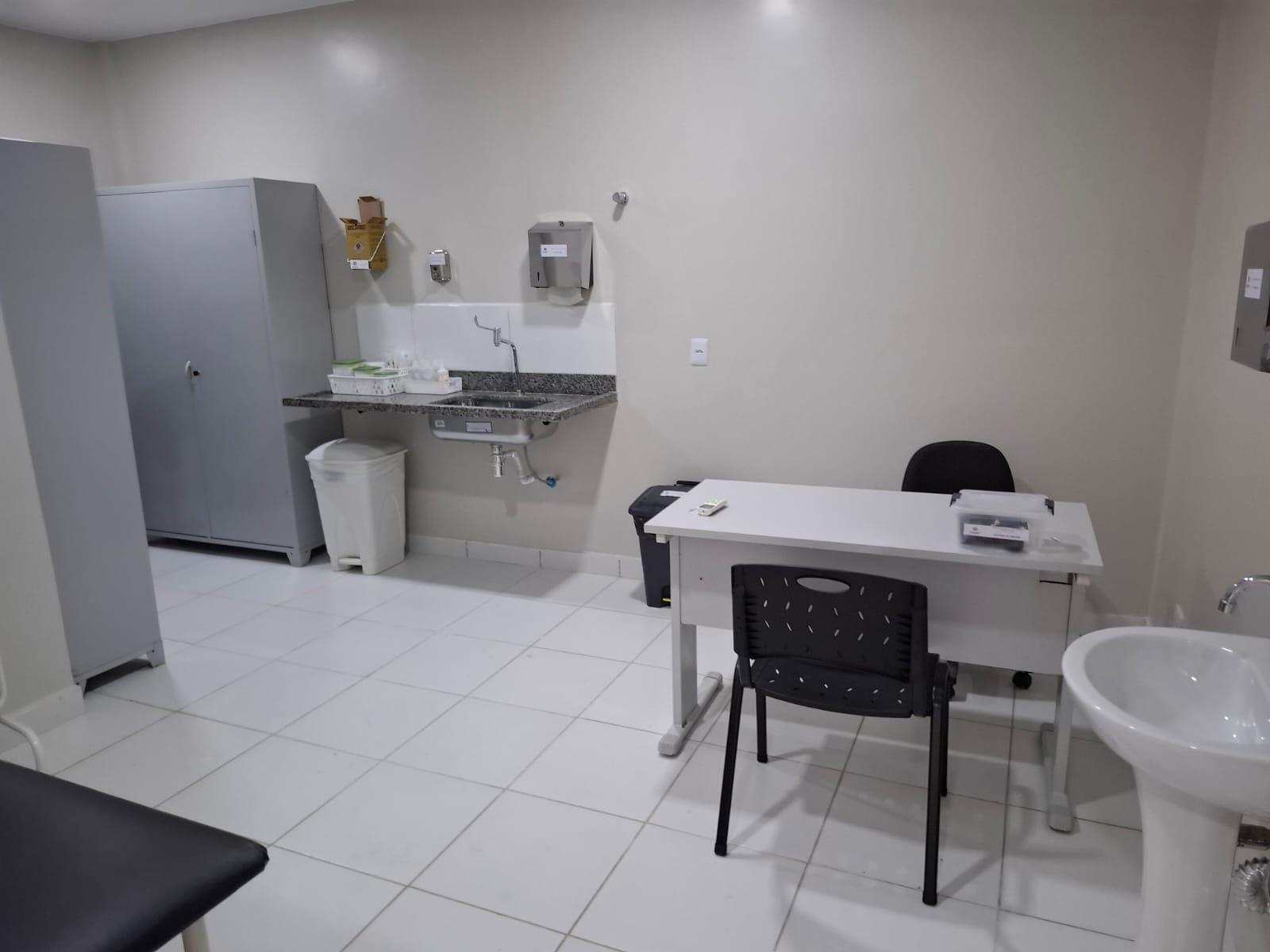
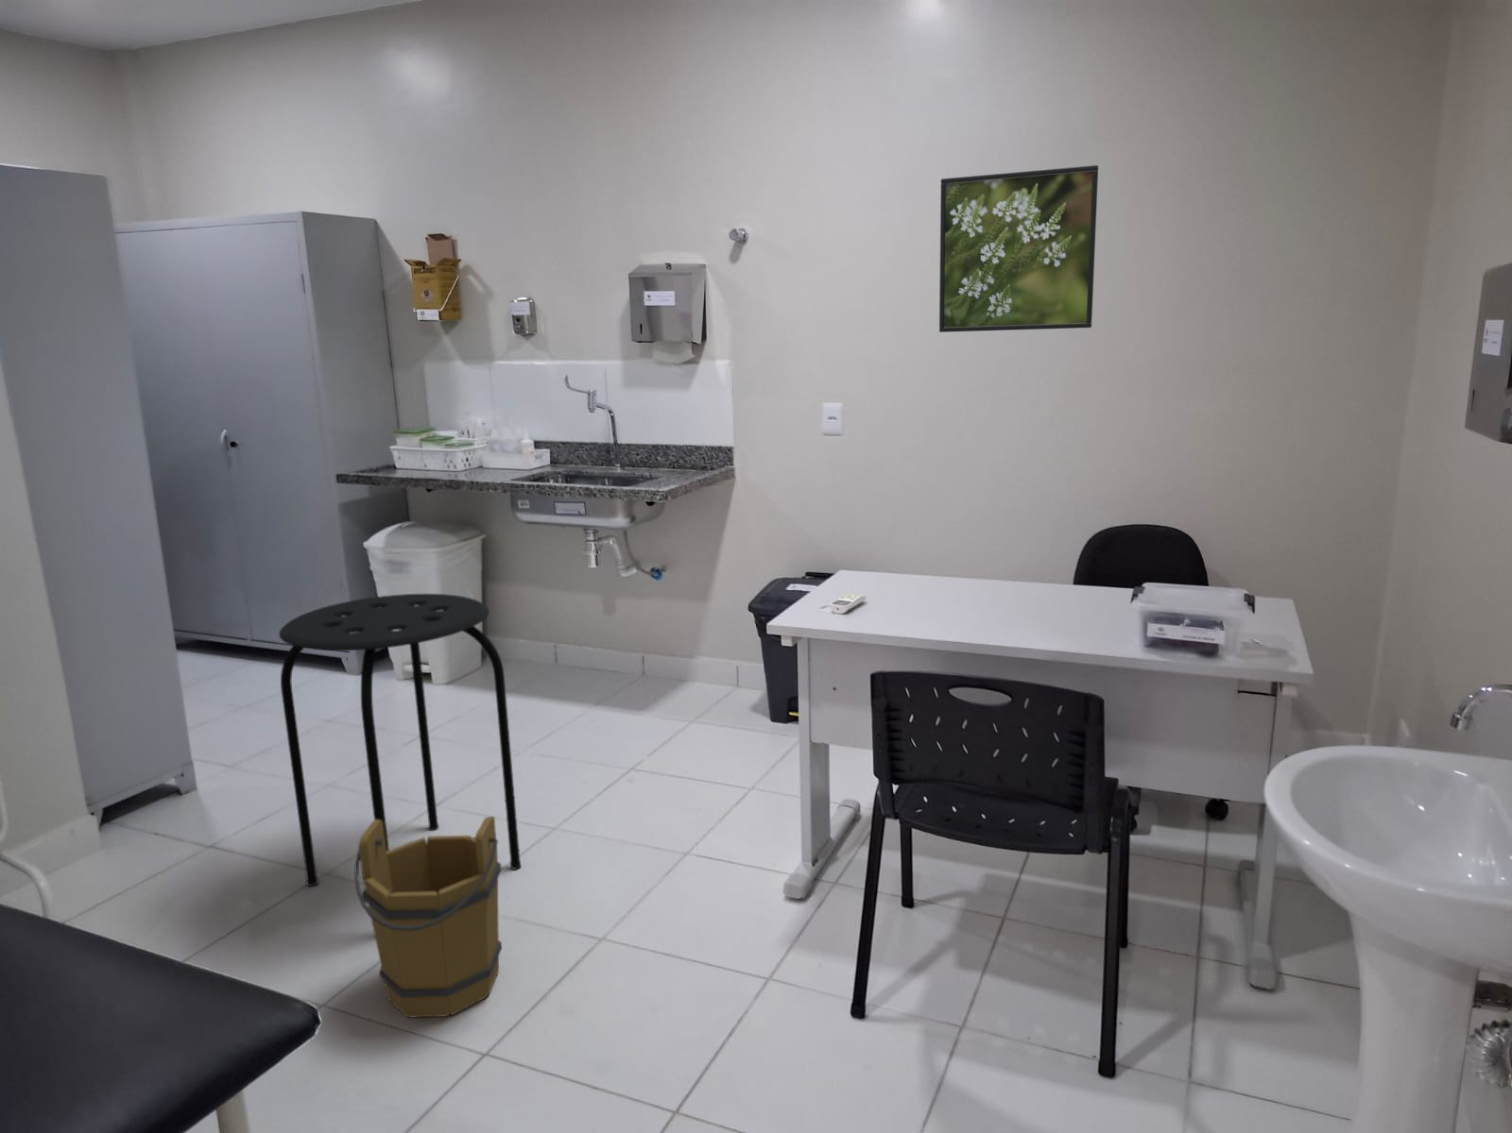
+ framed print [938,164,1099,333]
+ bucket [354,815,502,1019]
+ stool [277,593,521,888]
